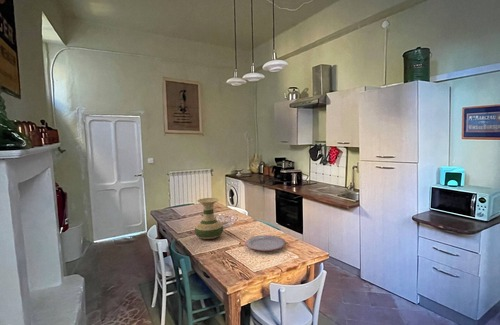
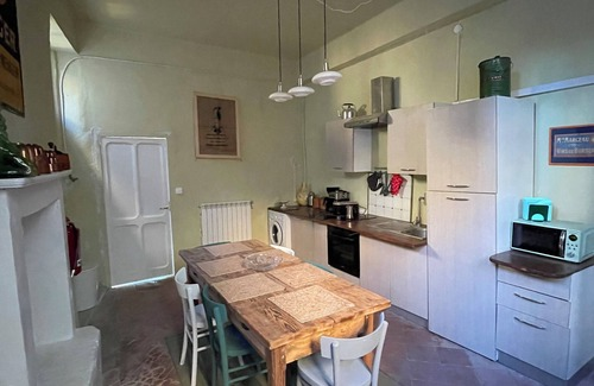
- vase [194,197,224,240]
- plate [244,234,287,252]
